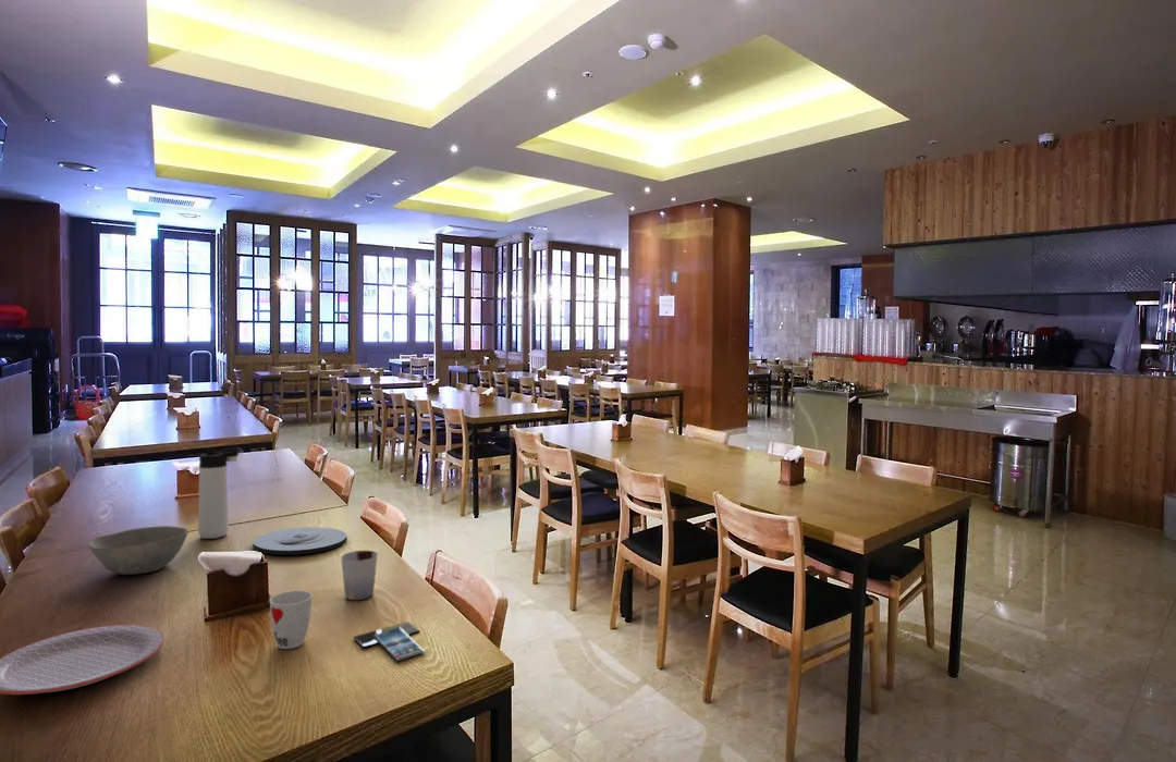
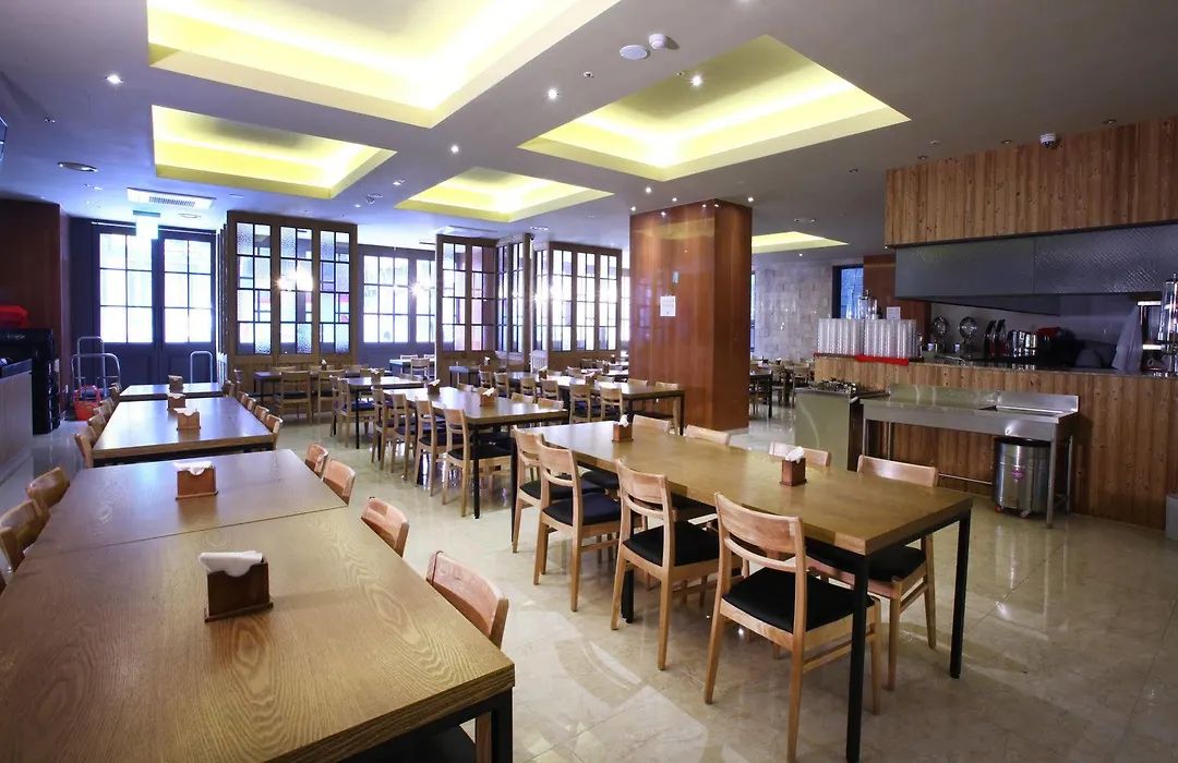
- bowl [87,525,189,576]
- plate [0,624,166,696]
- cup [269,590,313,650]
- cup [340,550,379,601]
- plate [253,526,348,556]
- smartphone [353,620,426,662]
- thermos bottle [197,446,242,540]
